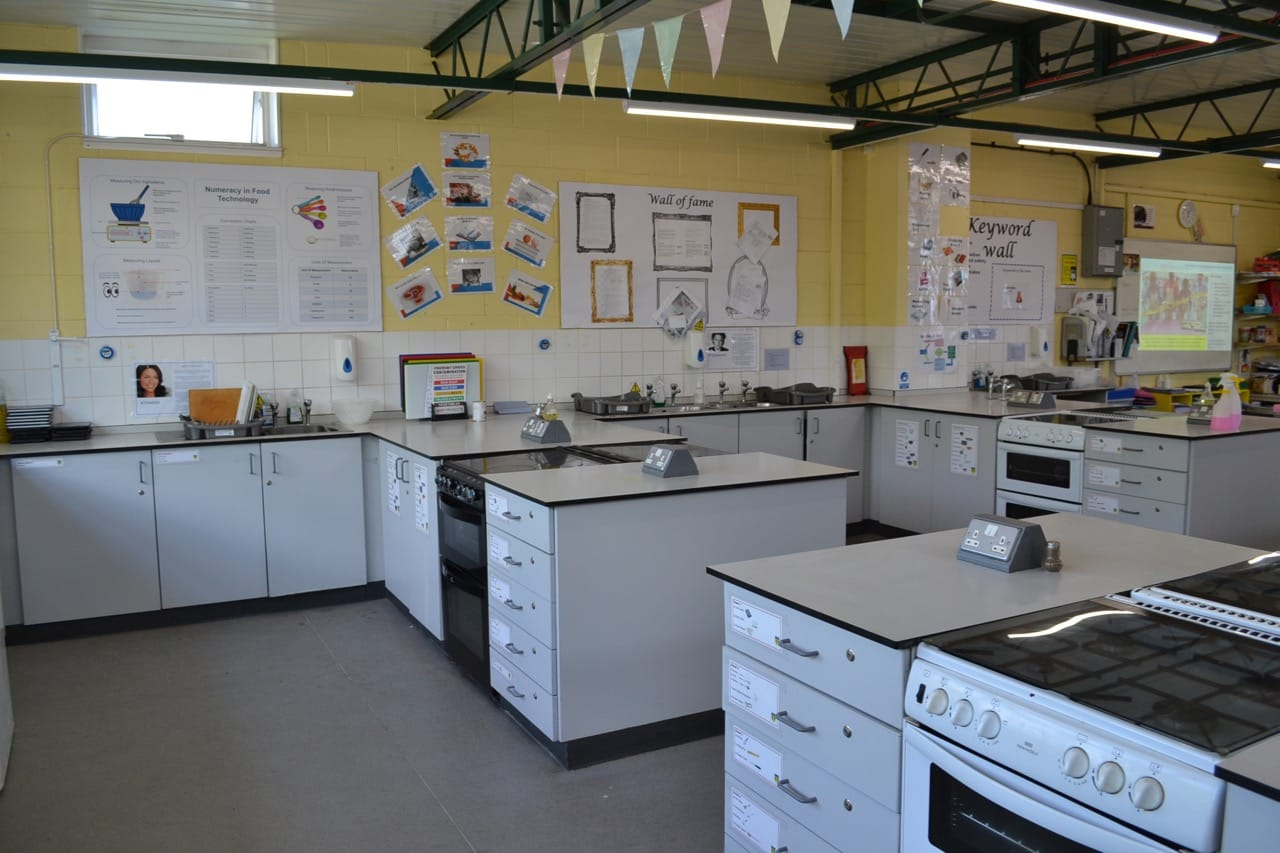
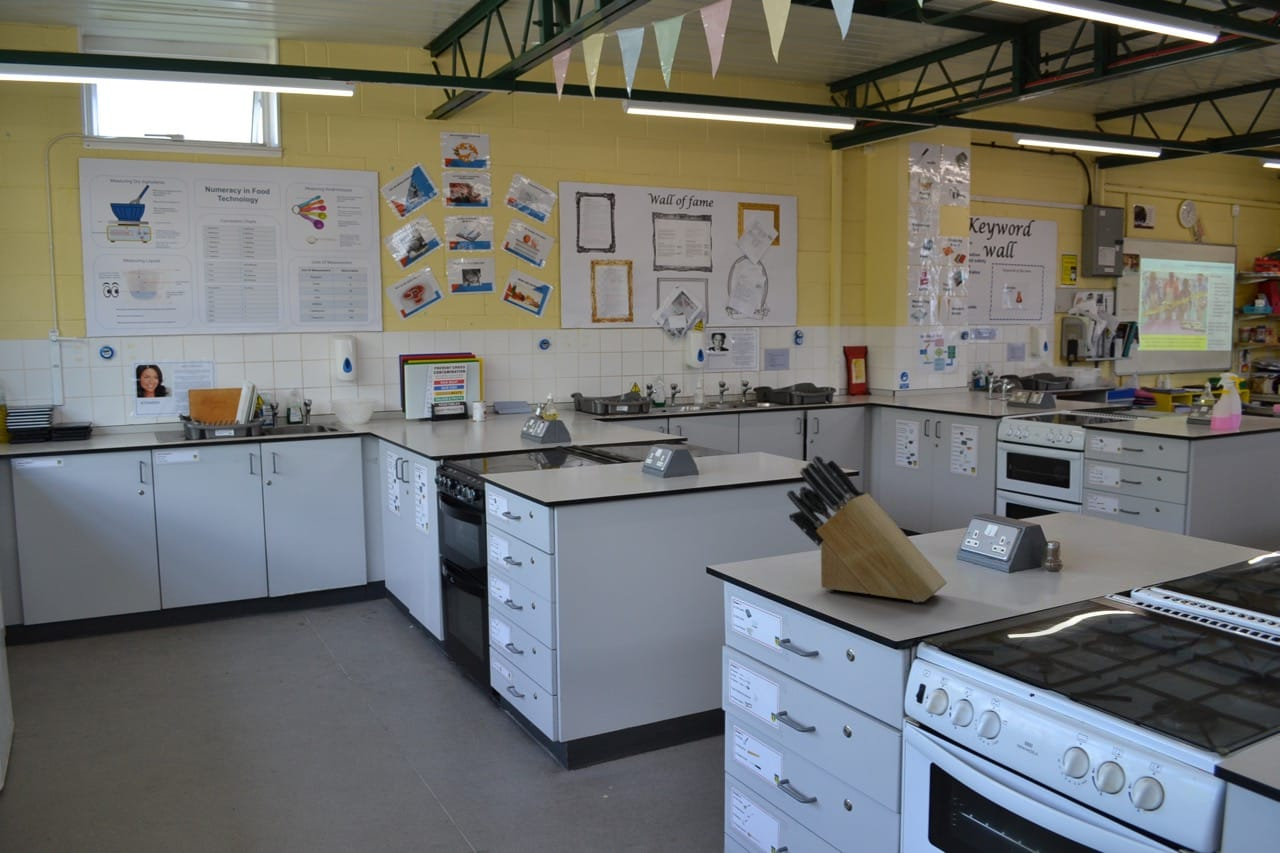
+ knife block [786,454,948,603]
